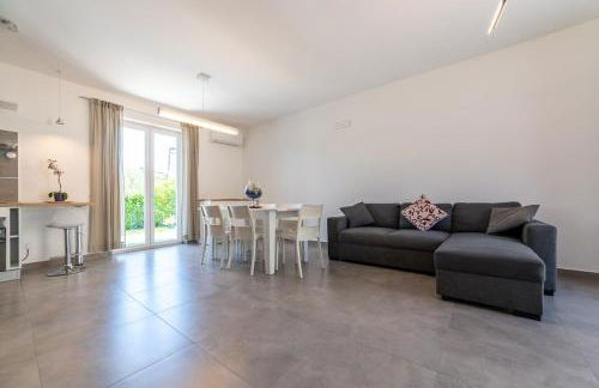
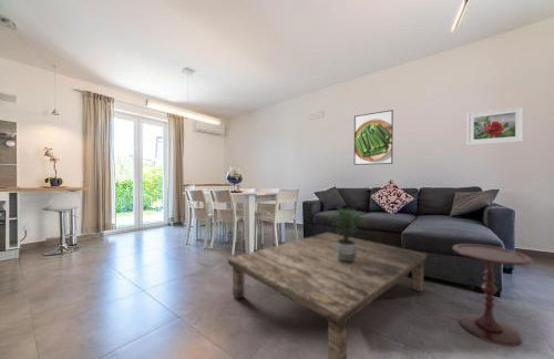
+ side table [451,243,534,347]
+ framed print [465,104,525,146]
+ potted plant [327,205,368,264]
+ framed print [353,109,394,166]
+ coffee table [227,232,428,359]
